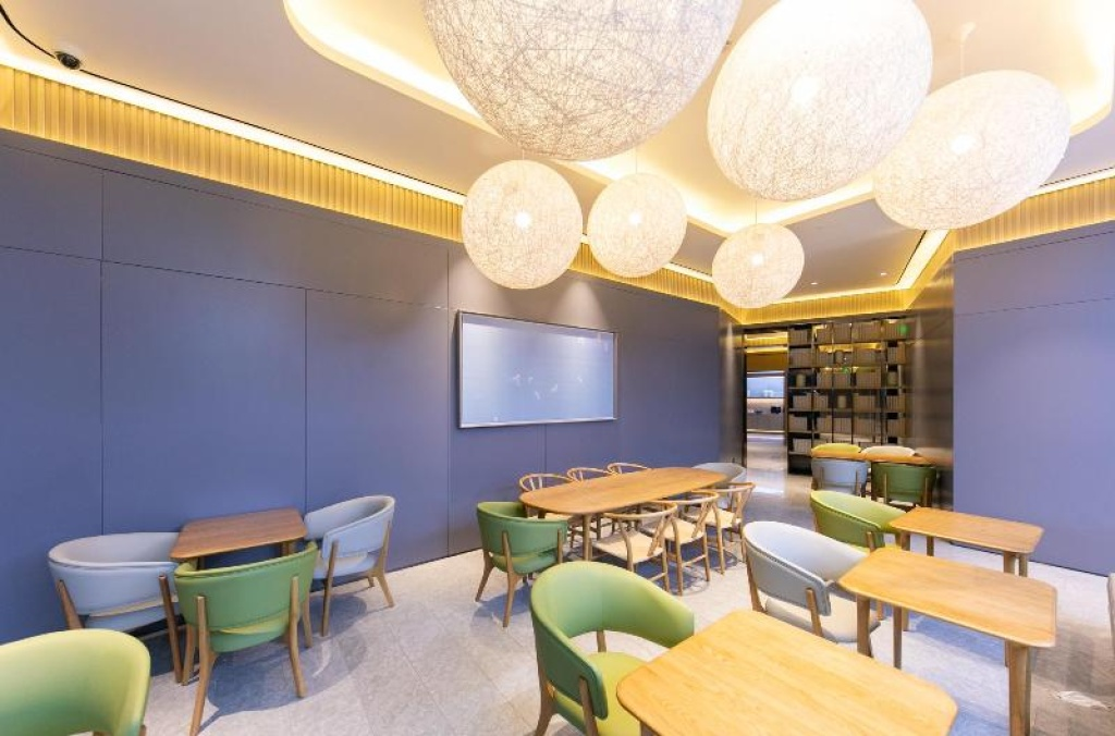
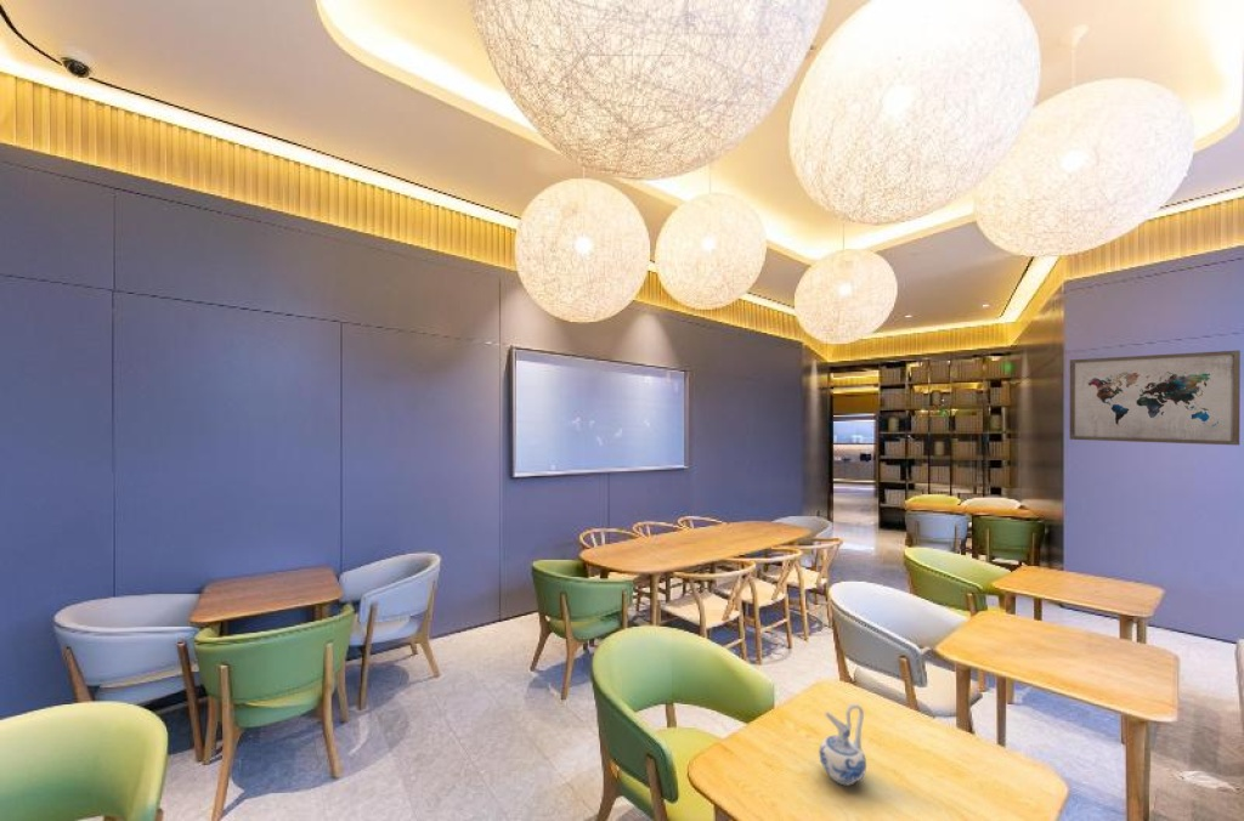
+ ceramic pitcher [819,702,867,787]
+ wall art [1069,350,1242,447]
